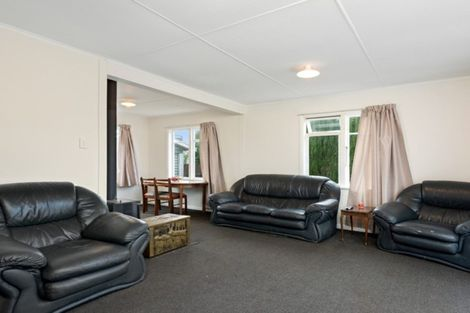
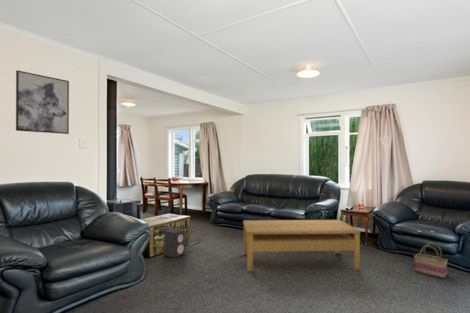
+ coffee table [242,219,361,272]
+ wall art [15,69,70,135]
+ speaker [163,227,186,259]
+ basket [413,242,449,279]
